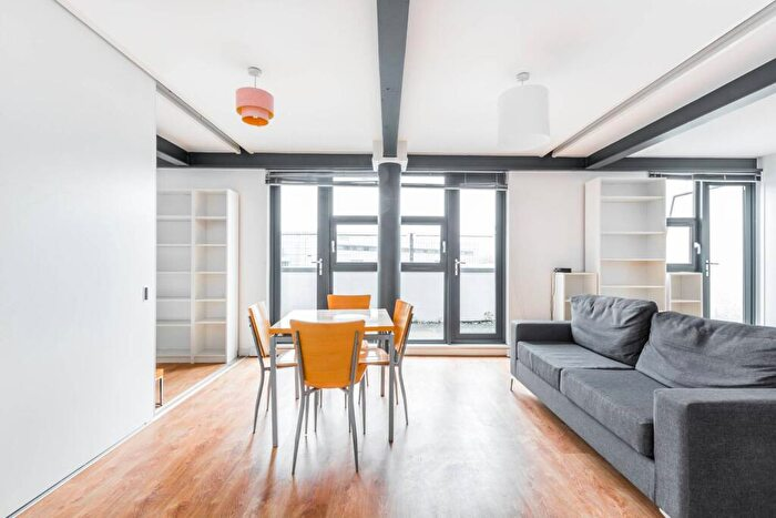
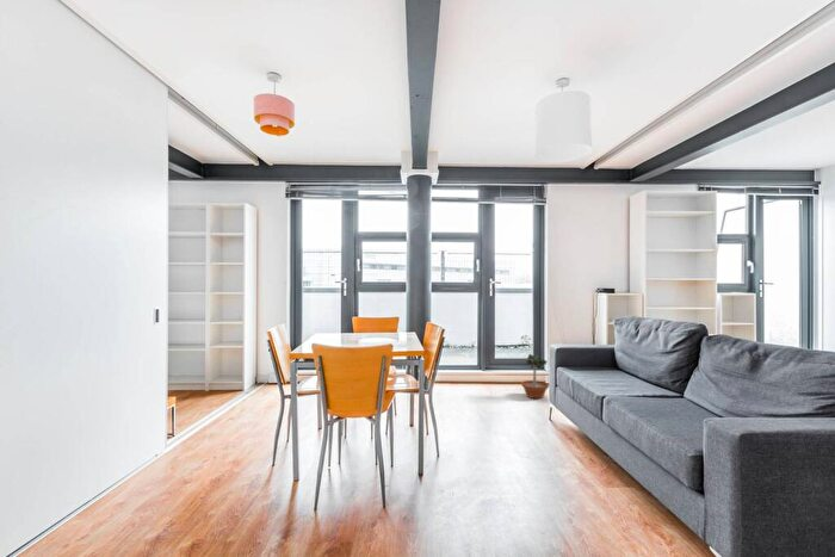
+ potted tree [520,353,550,400]
